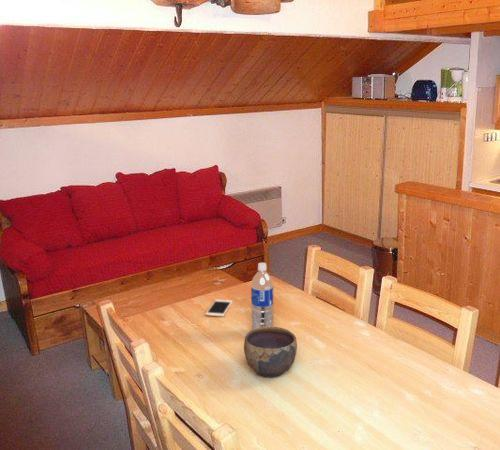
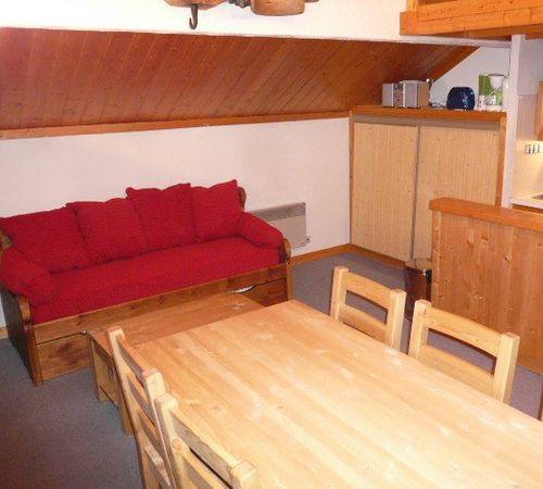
- bowl [243,326,298,378]
- water bottle [250,262,274,330]
- cell phone [205,299,234,317]
